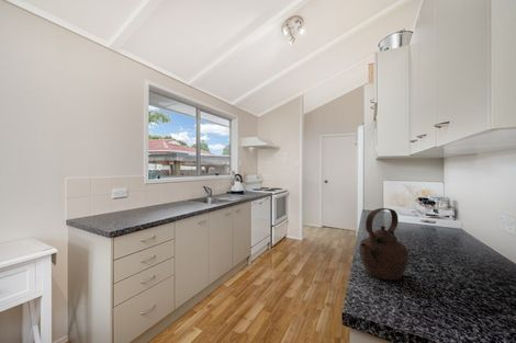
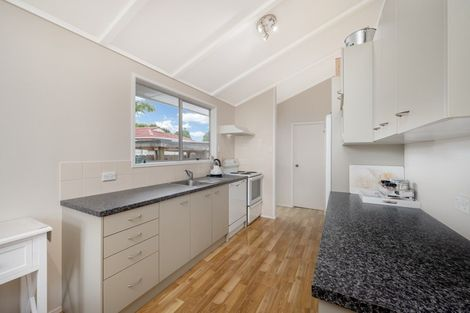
- teapot [358,207,410,282]
